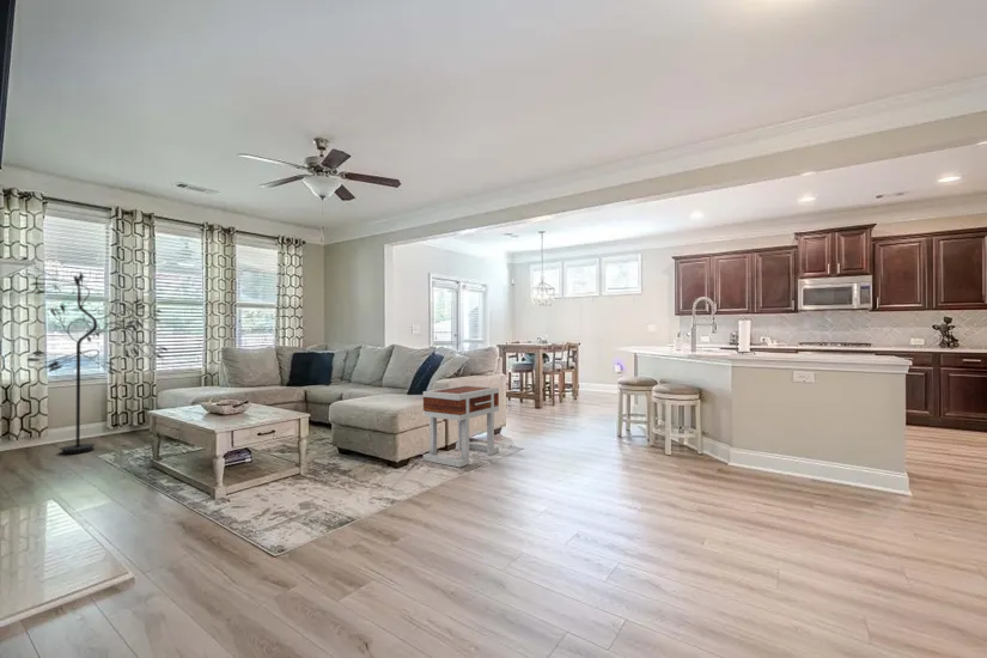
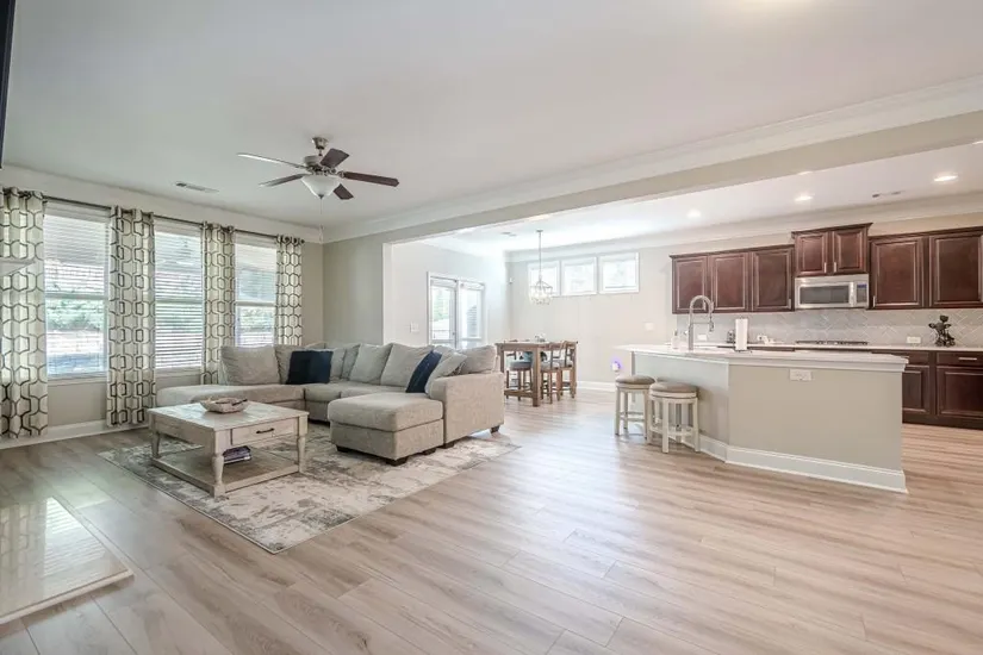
- floor lamp [18,255,169,455]
- side table [422,384,500,469]
